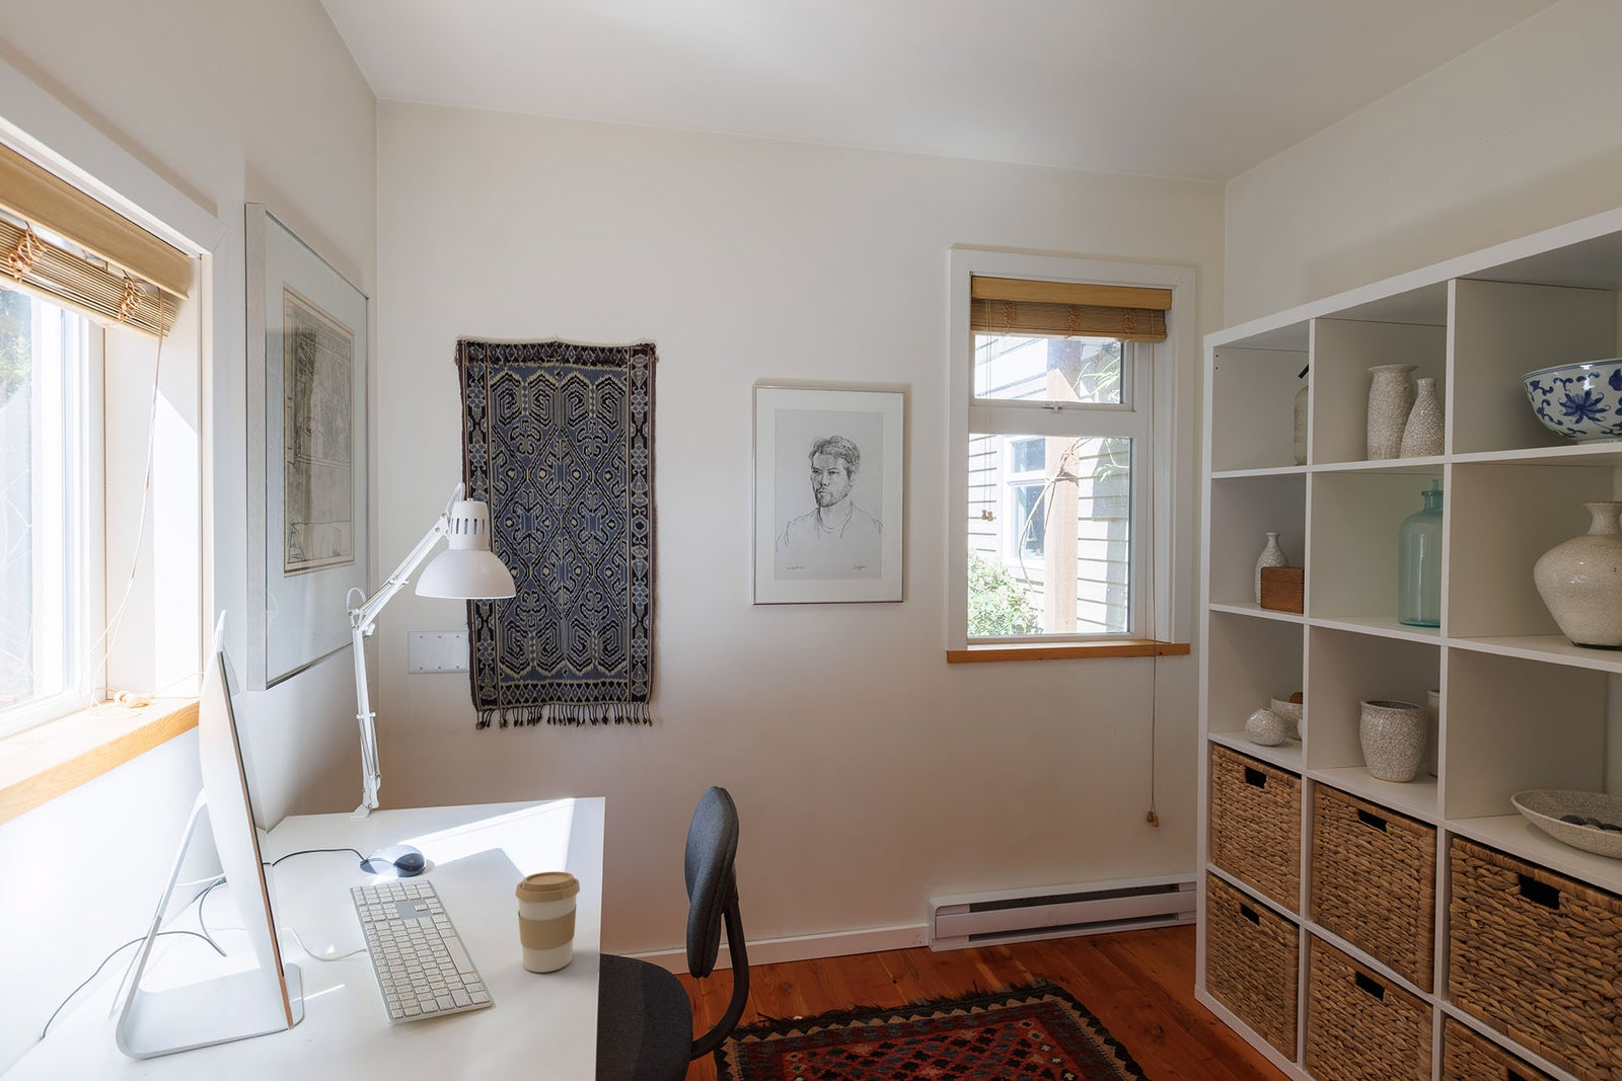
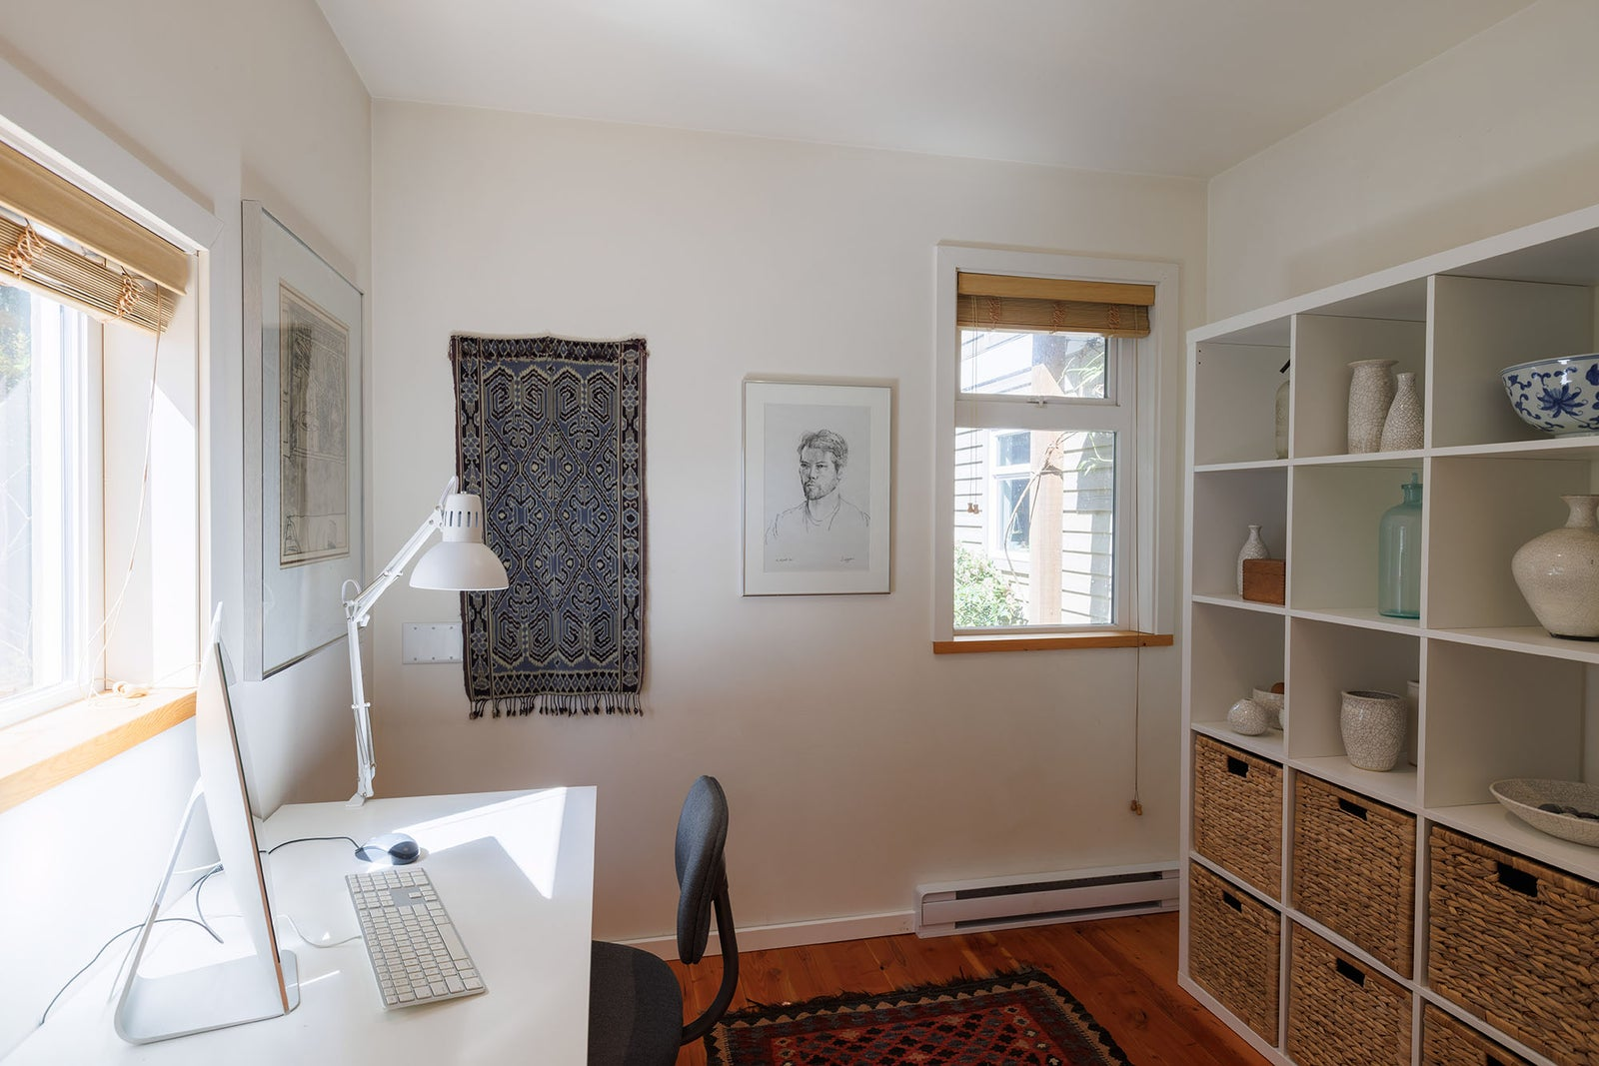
- coffee cup [514,870,580,974]
